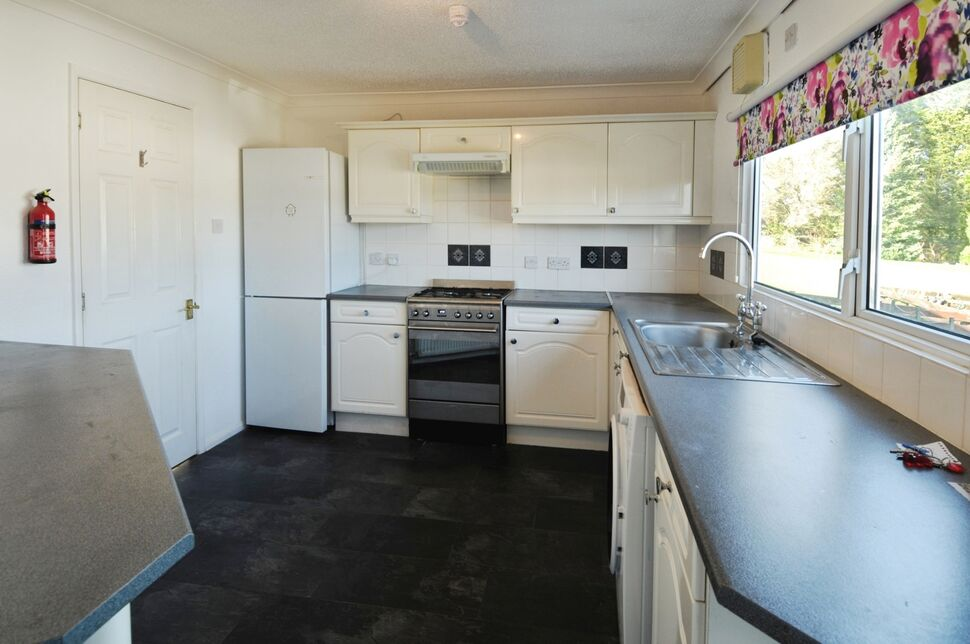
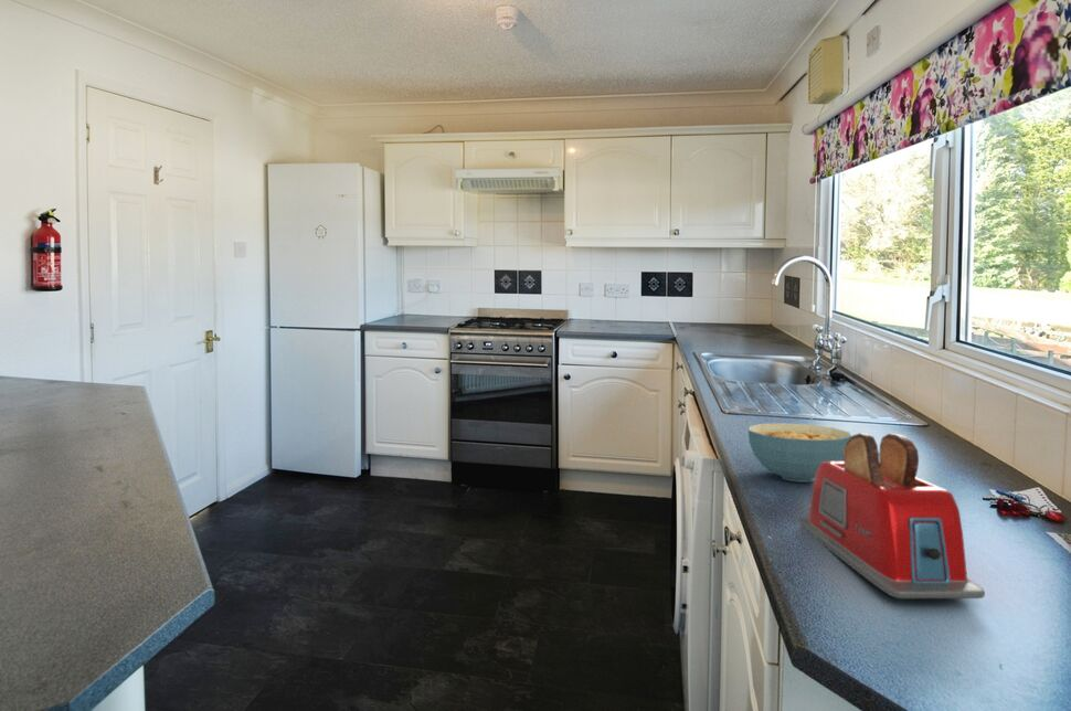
+ toaster [797,432,986,599]
+ cereal bowl [747,422,852,484]
